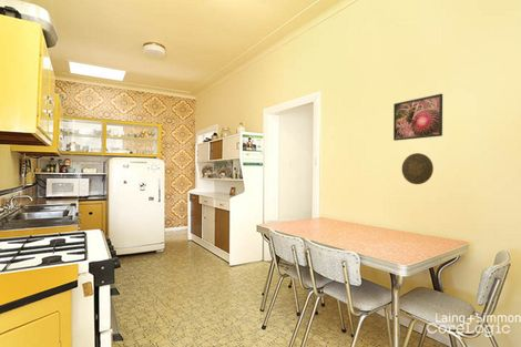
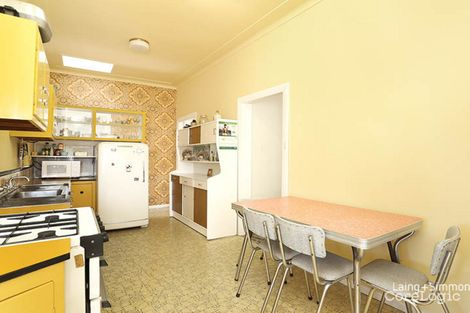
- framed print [392,93,443,142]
- decorative plate [401,152,435,185]
